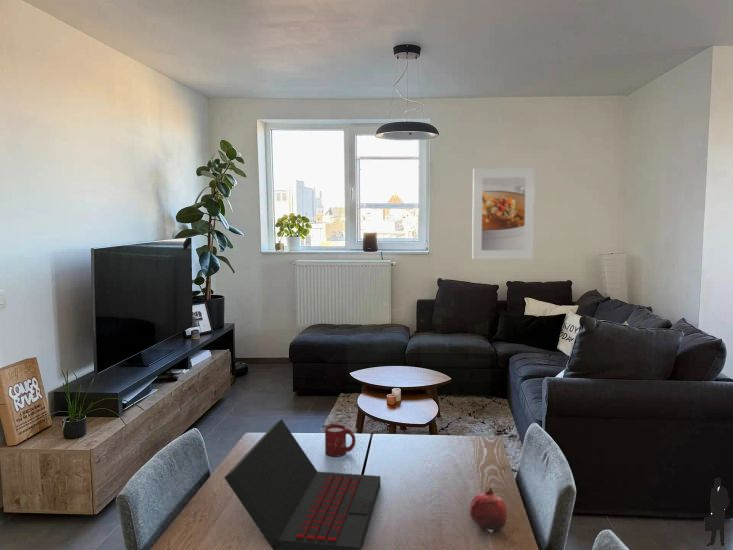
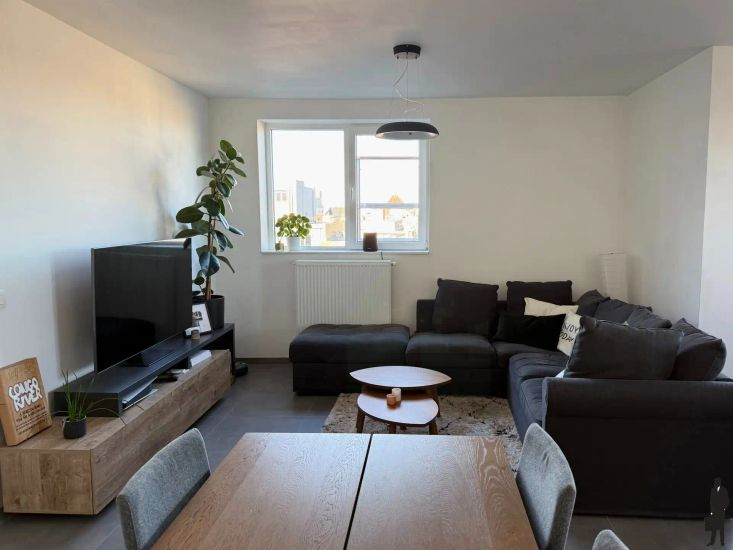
- laptop [223,418,381,550]
- fruit [469,486,508,535]
- cup [324,423,357,458]
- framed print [471,167,536,260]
